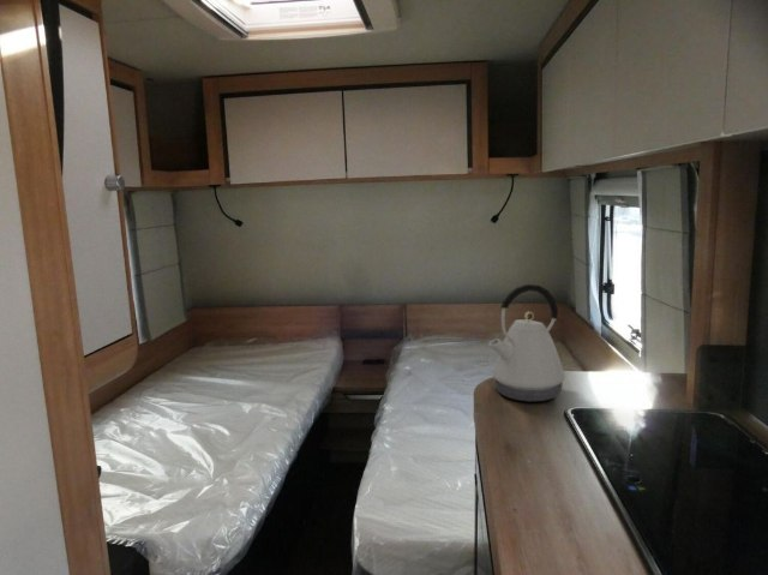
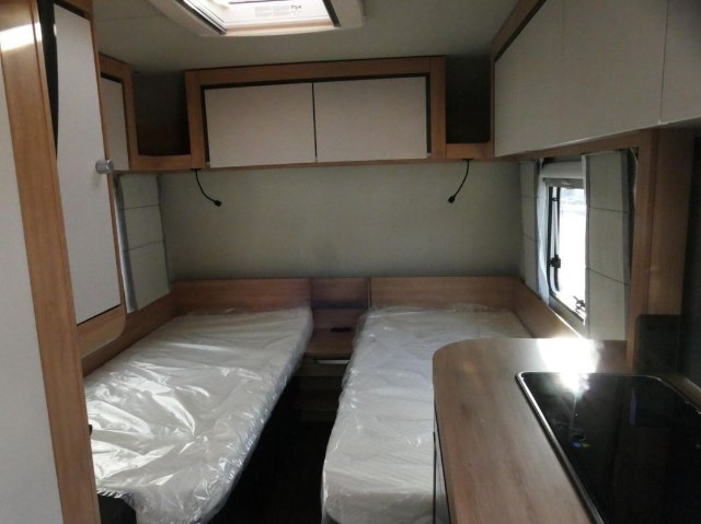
- kettle [487,283,566,402]
